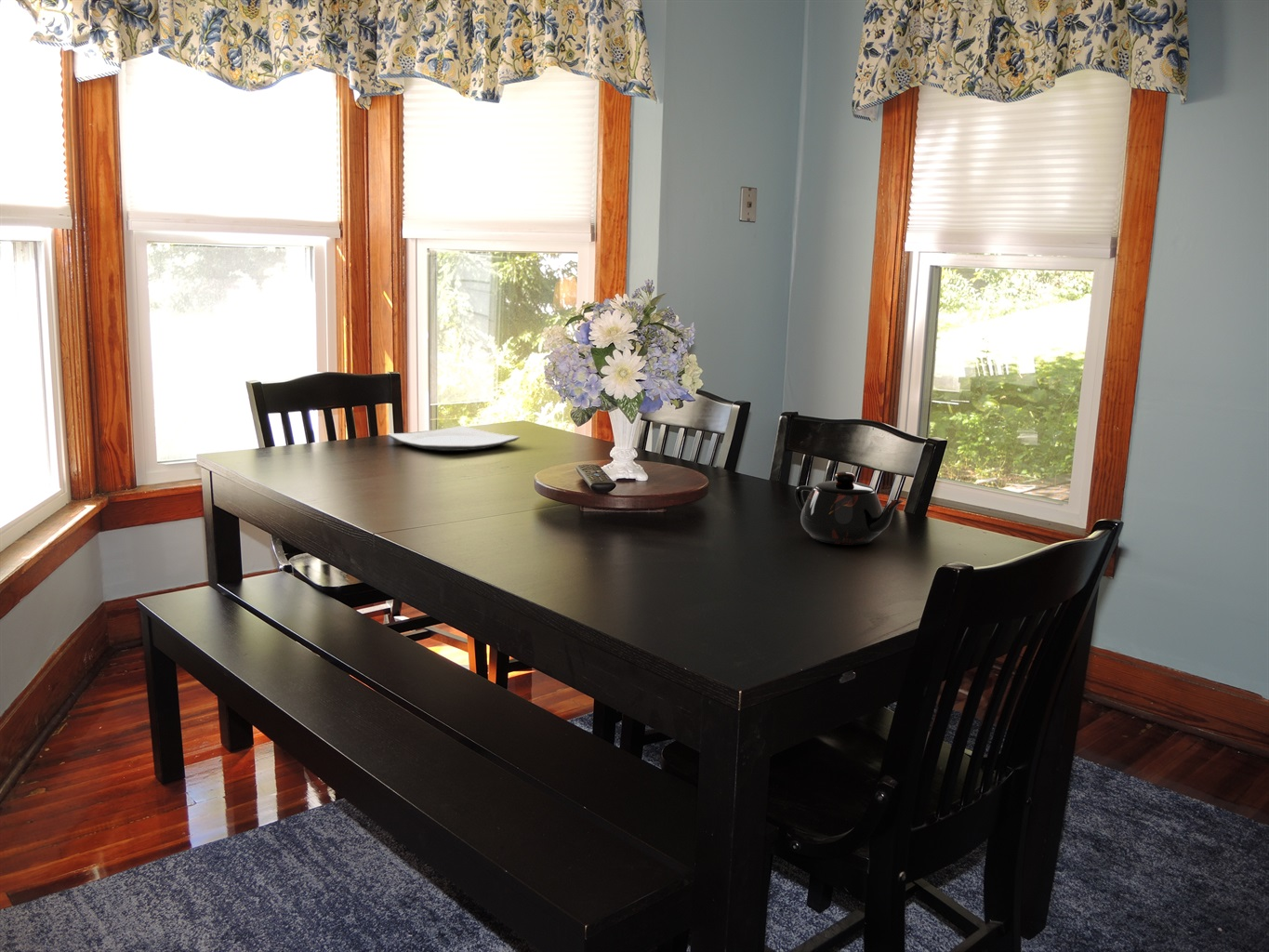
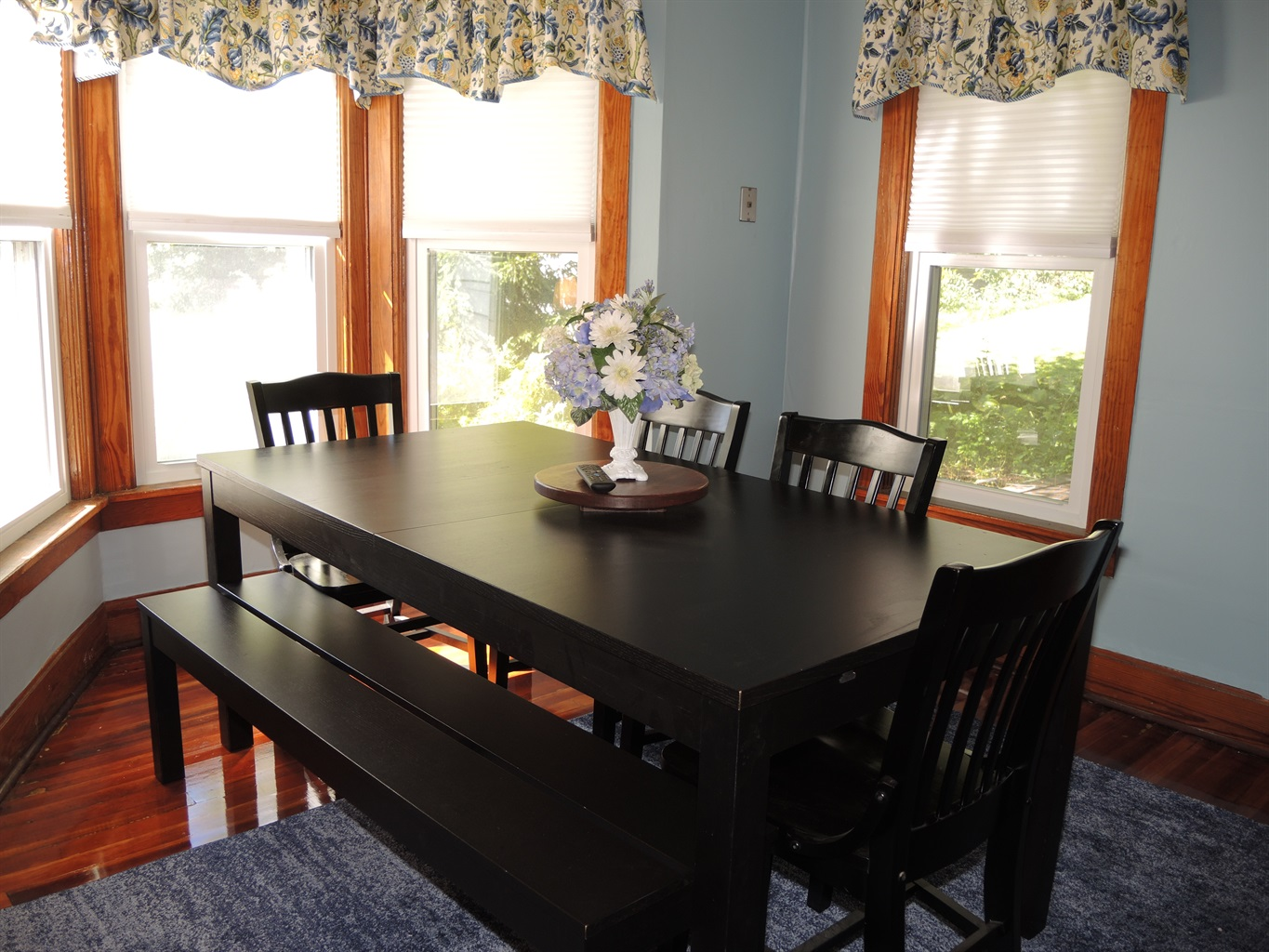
- plate [387,425,521,452]
- teapot [794,470,905,546]
